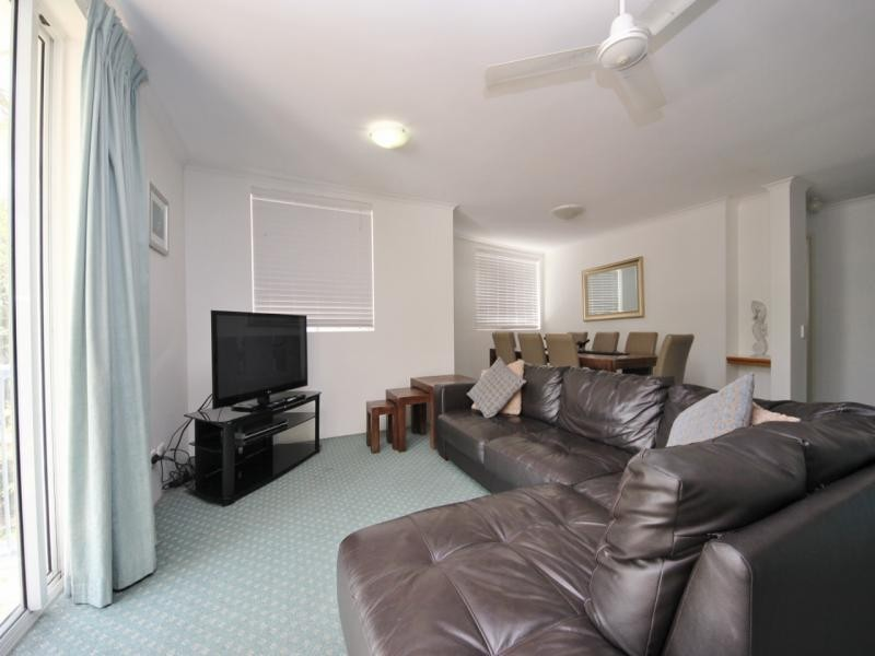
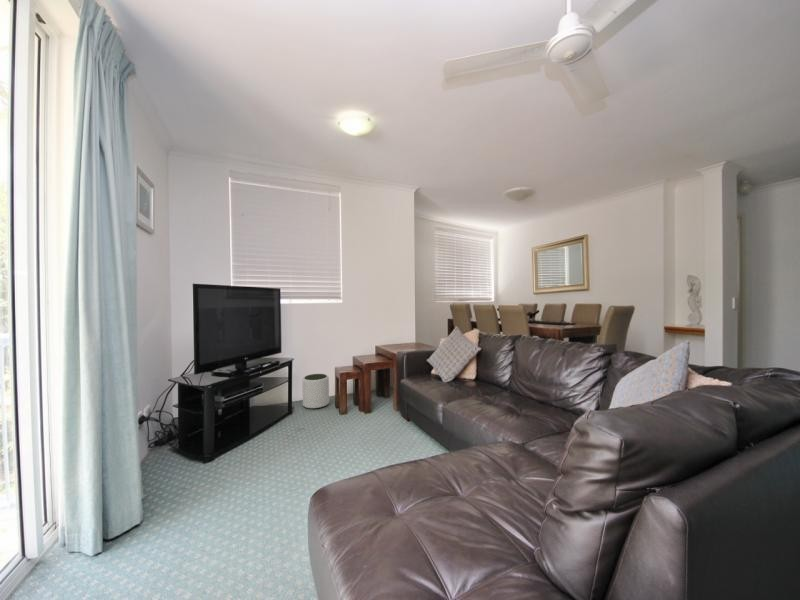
+ plant pot [301,373,330,410]
